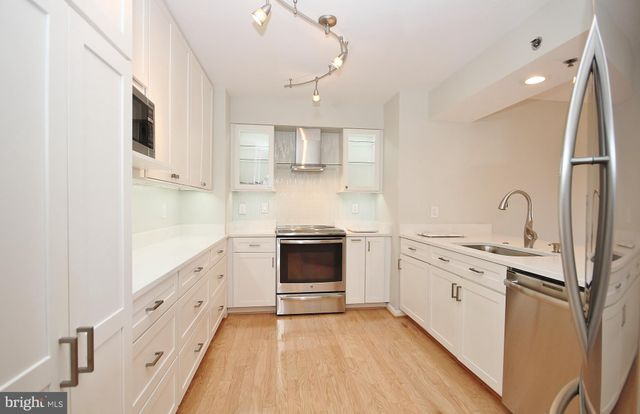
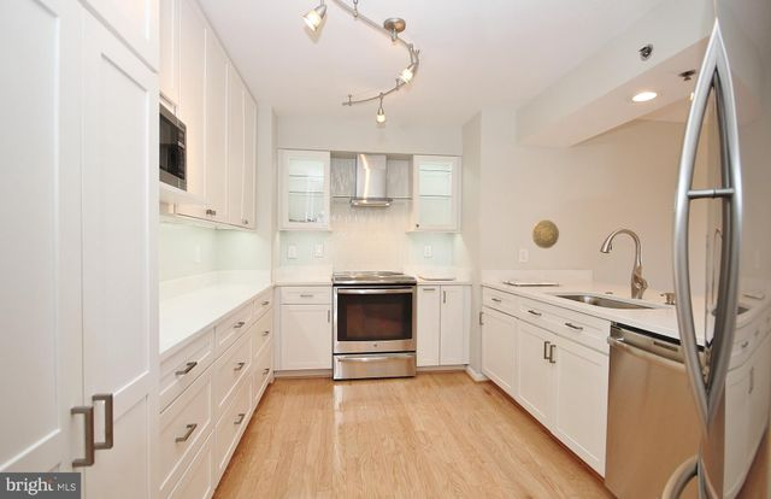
+ decorative plate [531,219,560,250]
